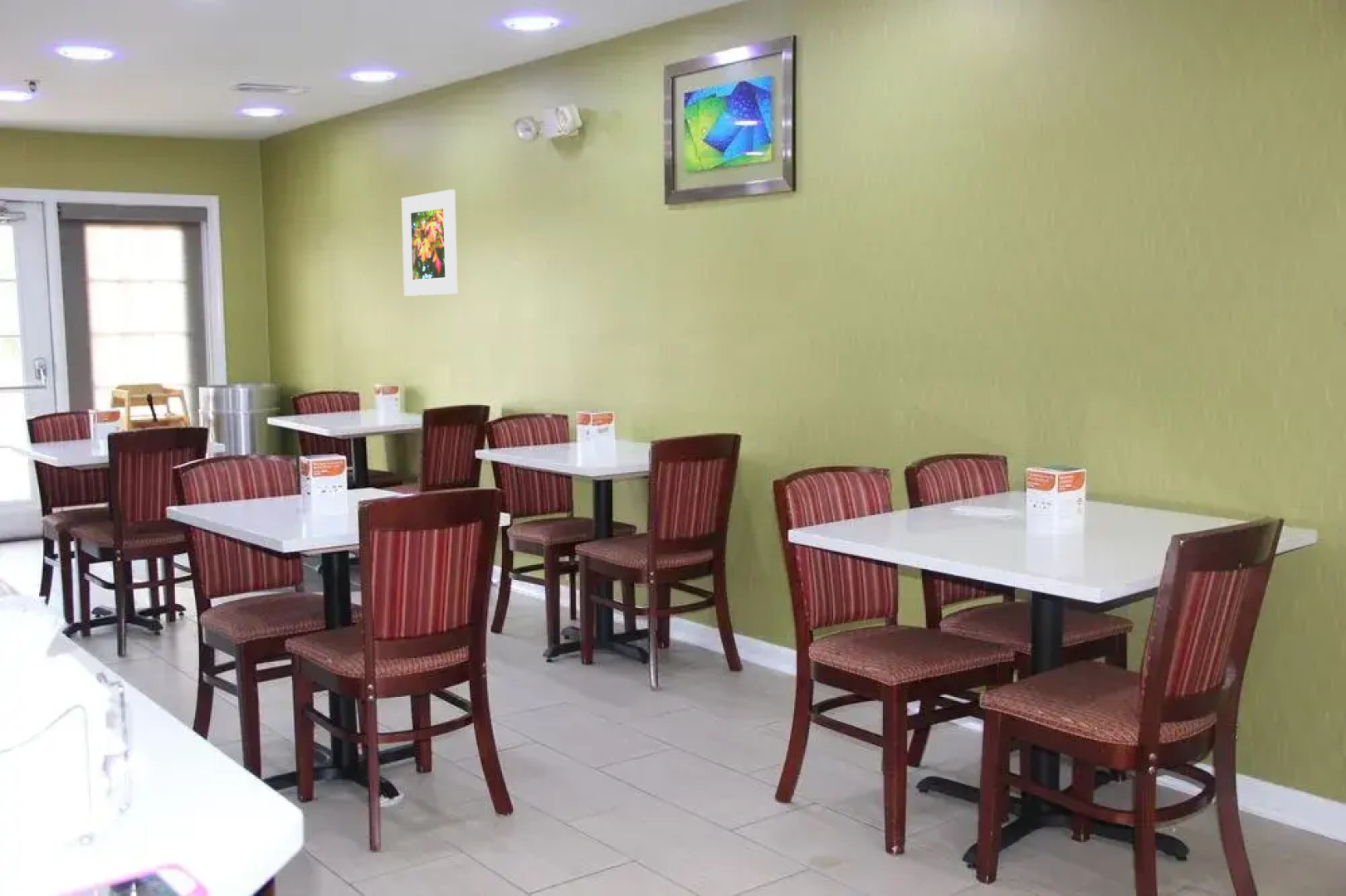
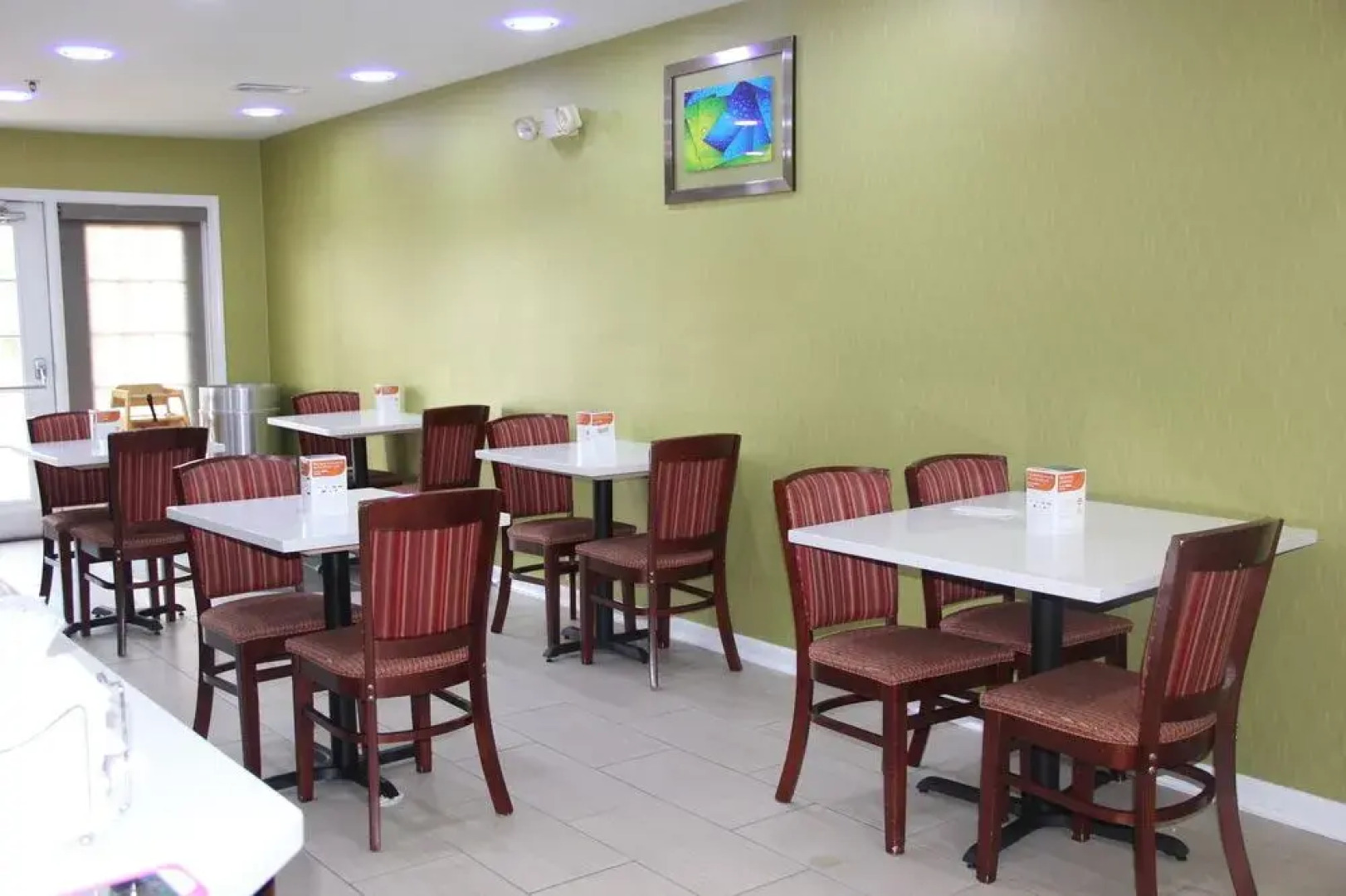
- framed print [401,188,458,297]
